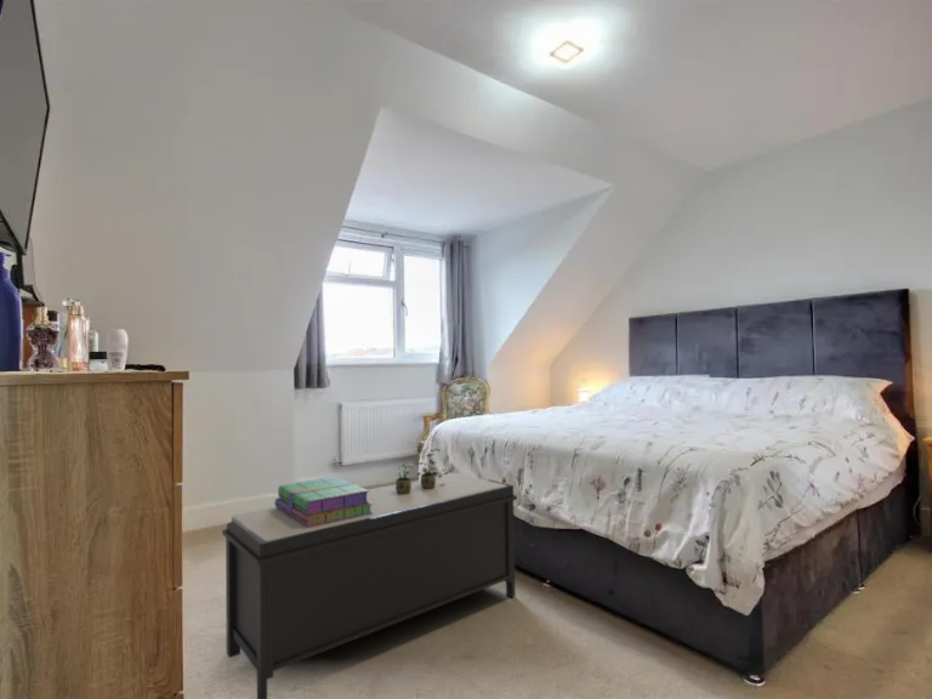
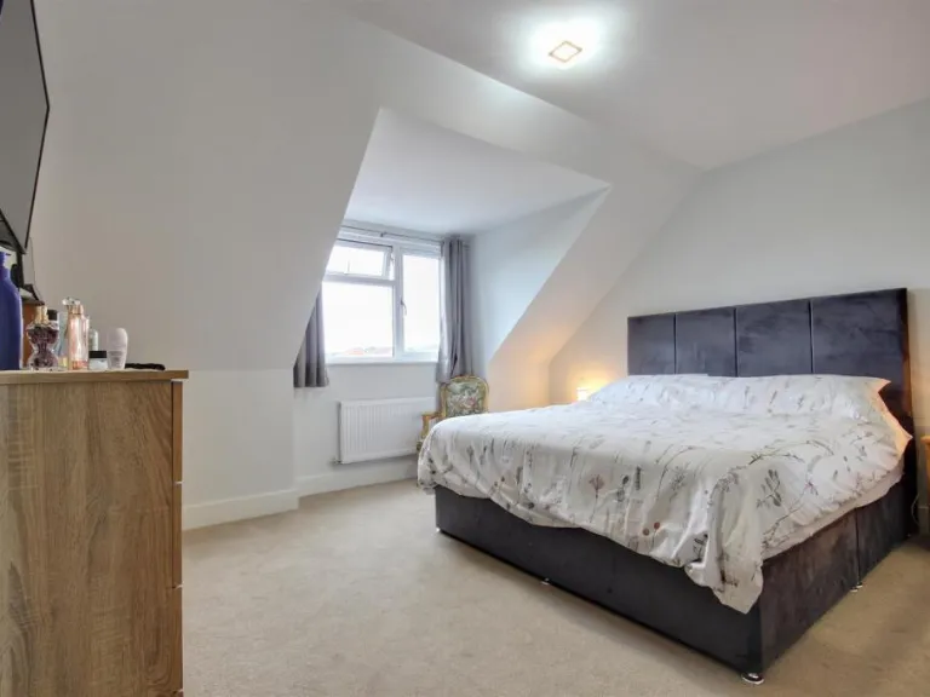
- potted plant [394,448,445,494]
- bench [221,472,518,699]
- stack of books [273,476,373,527]
